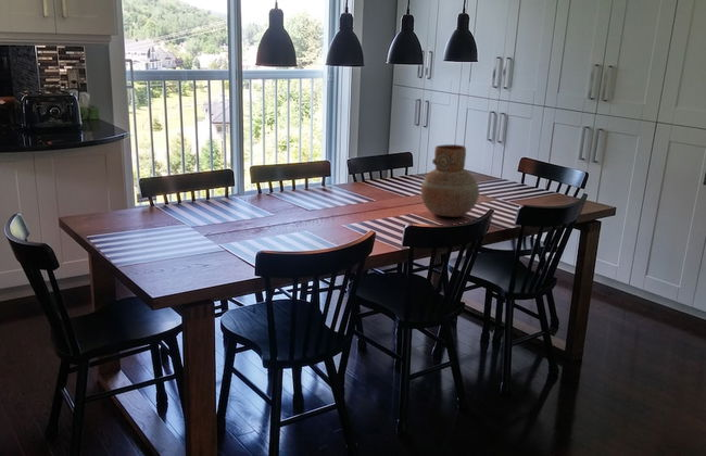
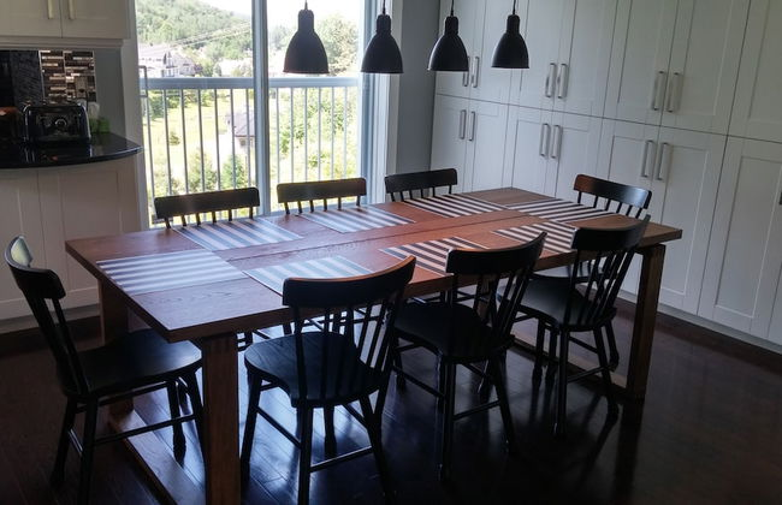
- vase [420,143,480,218]
